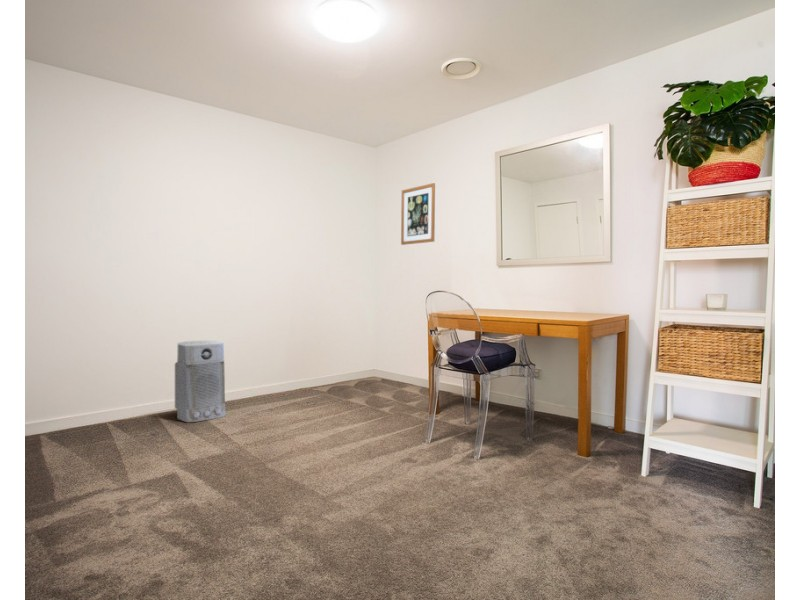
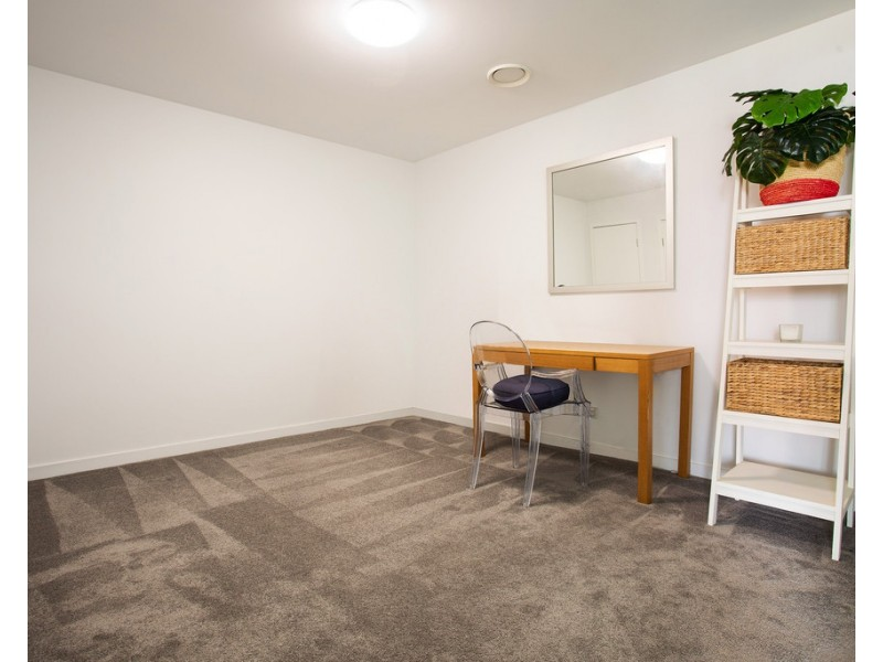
- air purifier [174,340,227,423]
- wall art [400,182,436,246]
